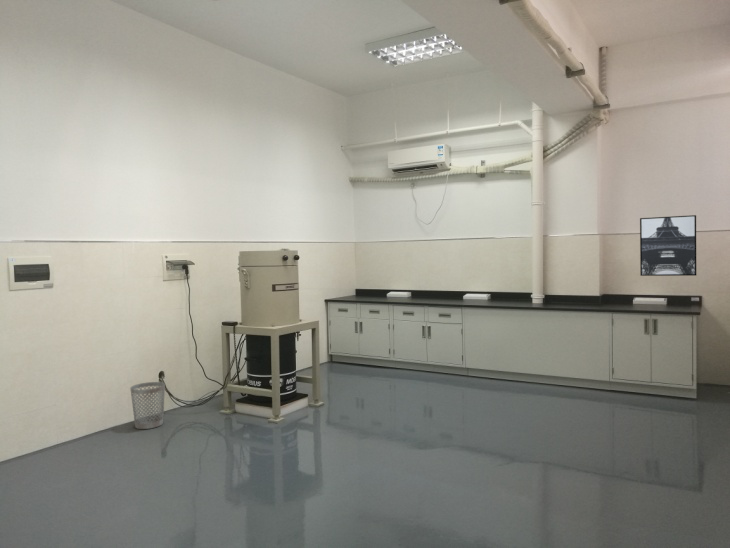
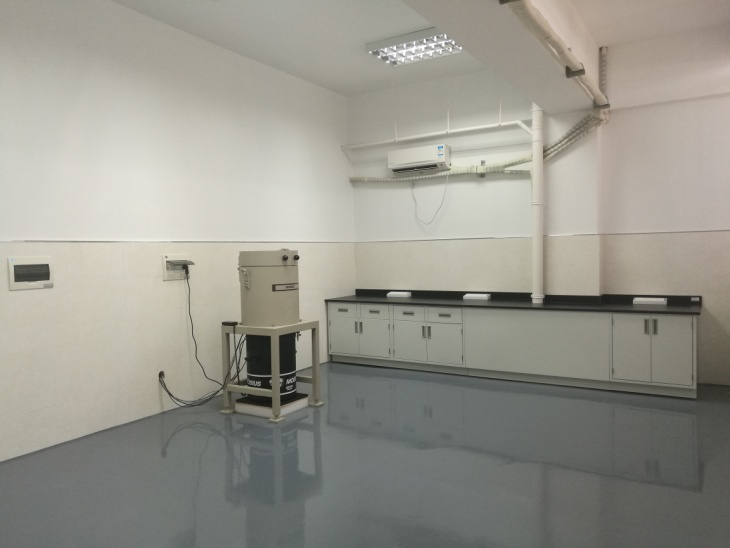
- wastebasket [129,381,166,430]
- wall art [639,214,697,277]
